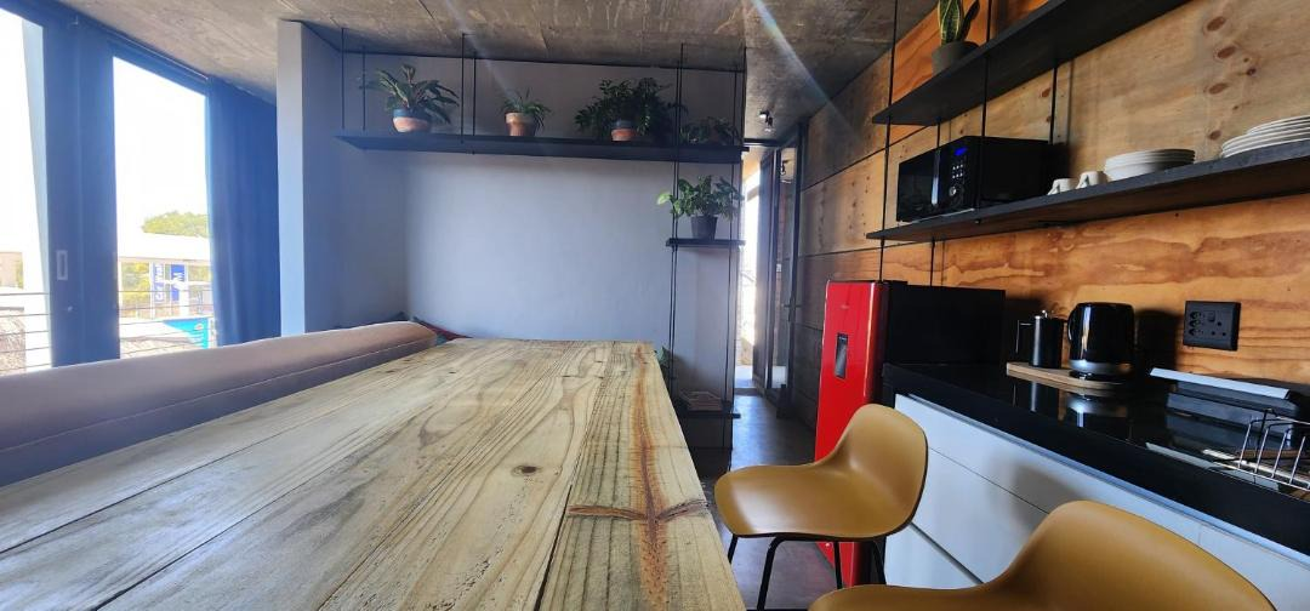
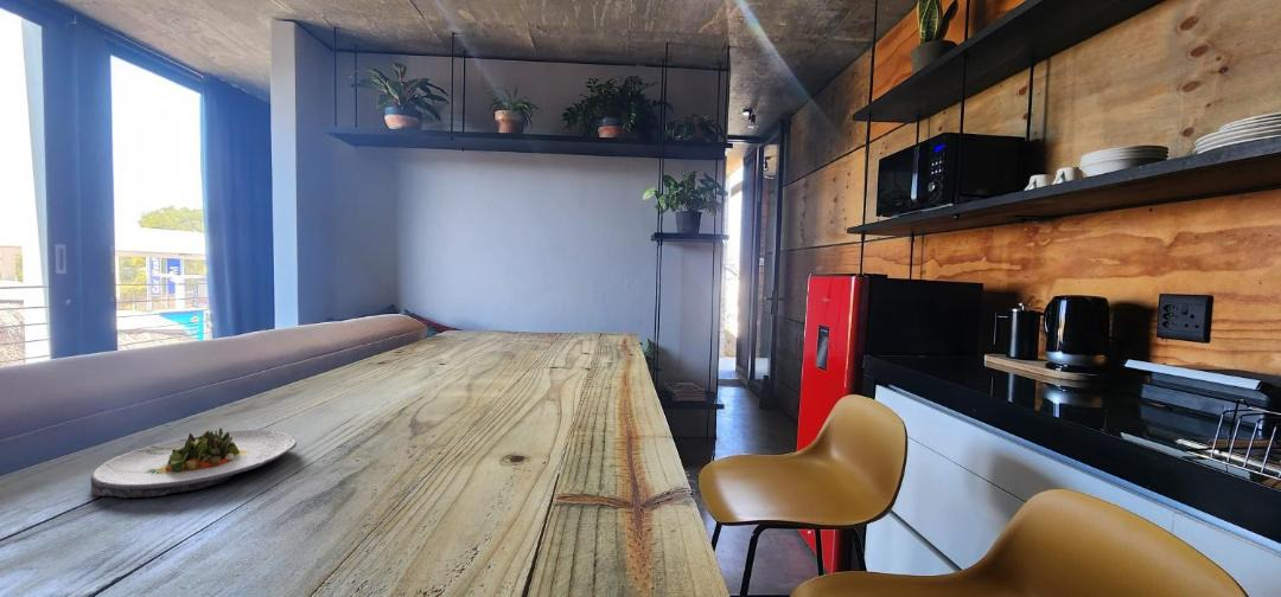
+ salad plate [89,426,298,499]
